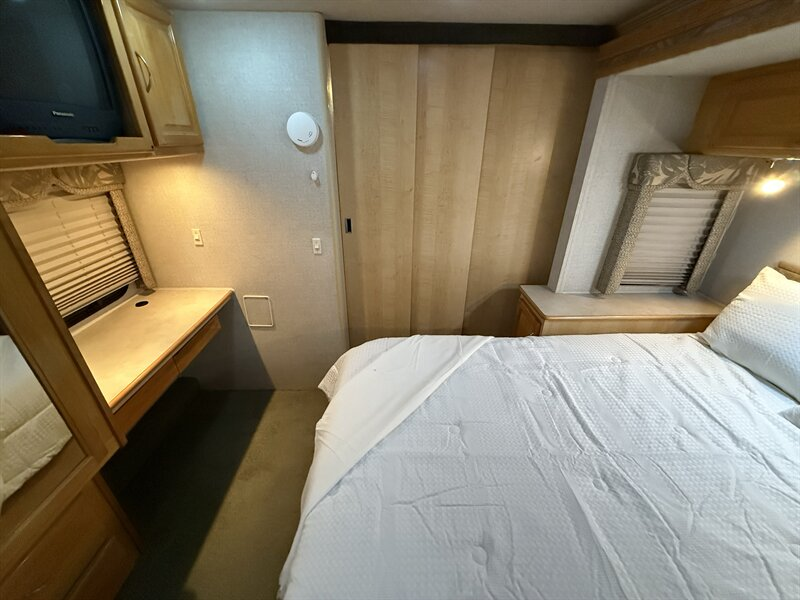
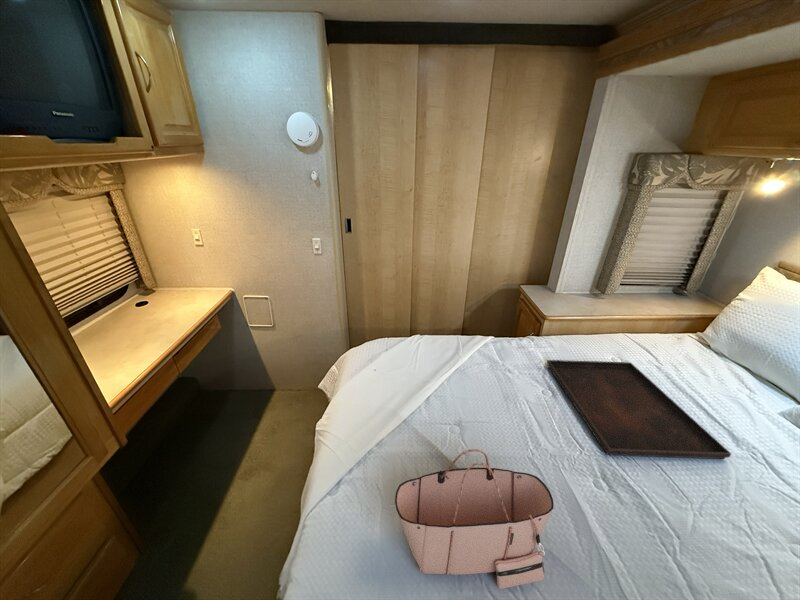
+ serving tray [546,359,732,460]
+ tote bag [394,448,555,590]
